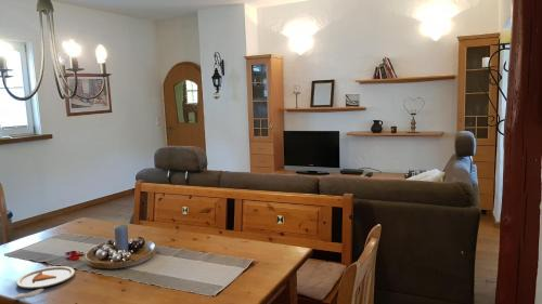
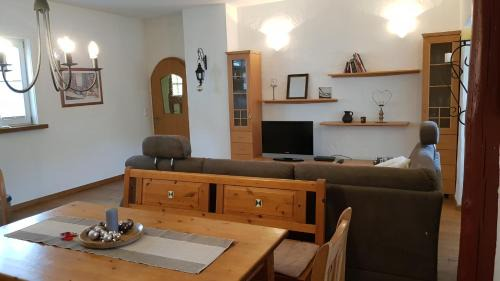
- dinner plate [12,265,76,300]
